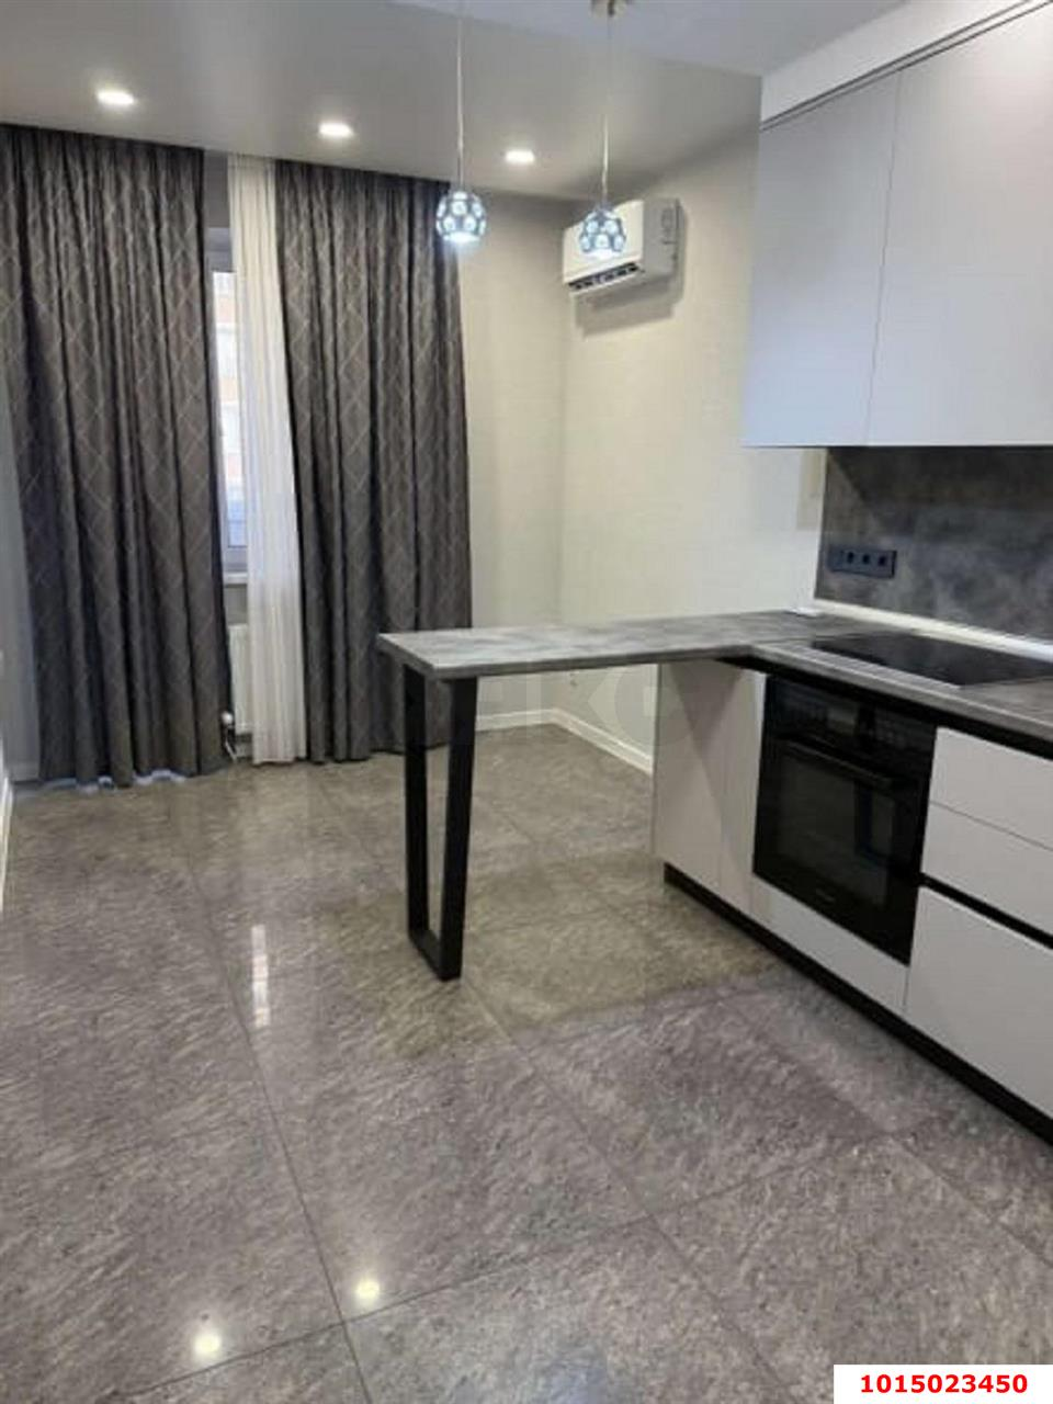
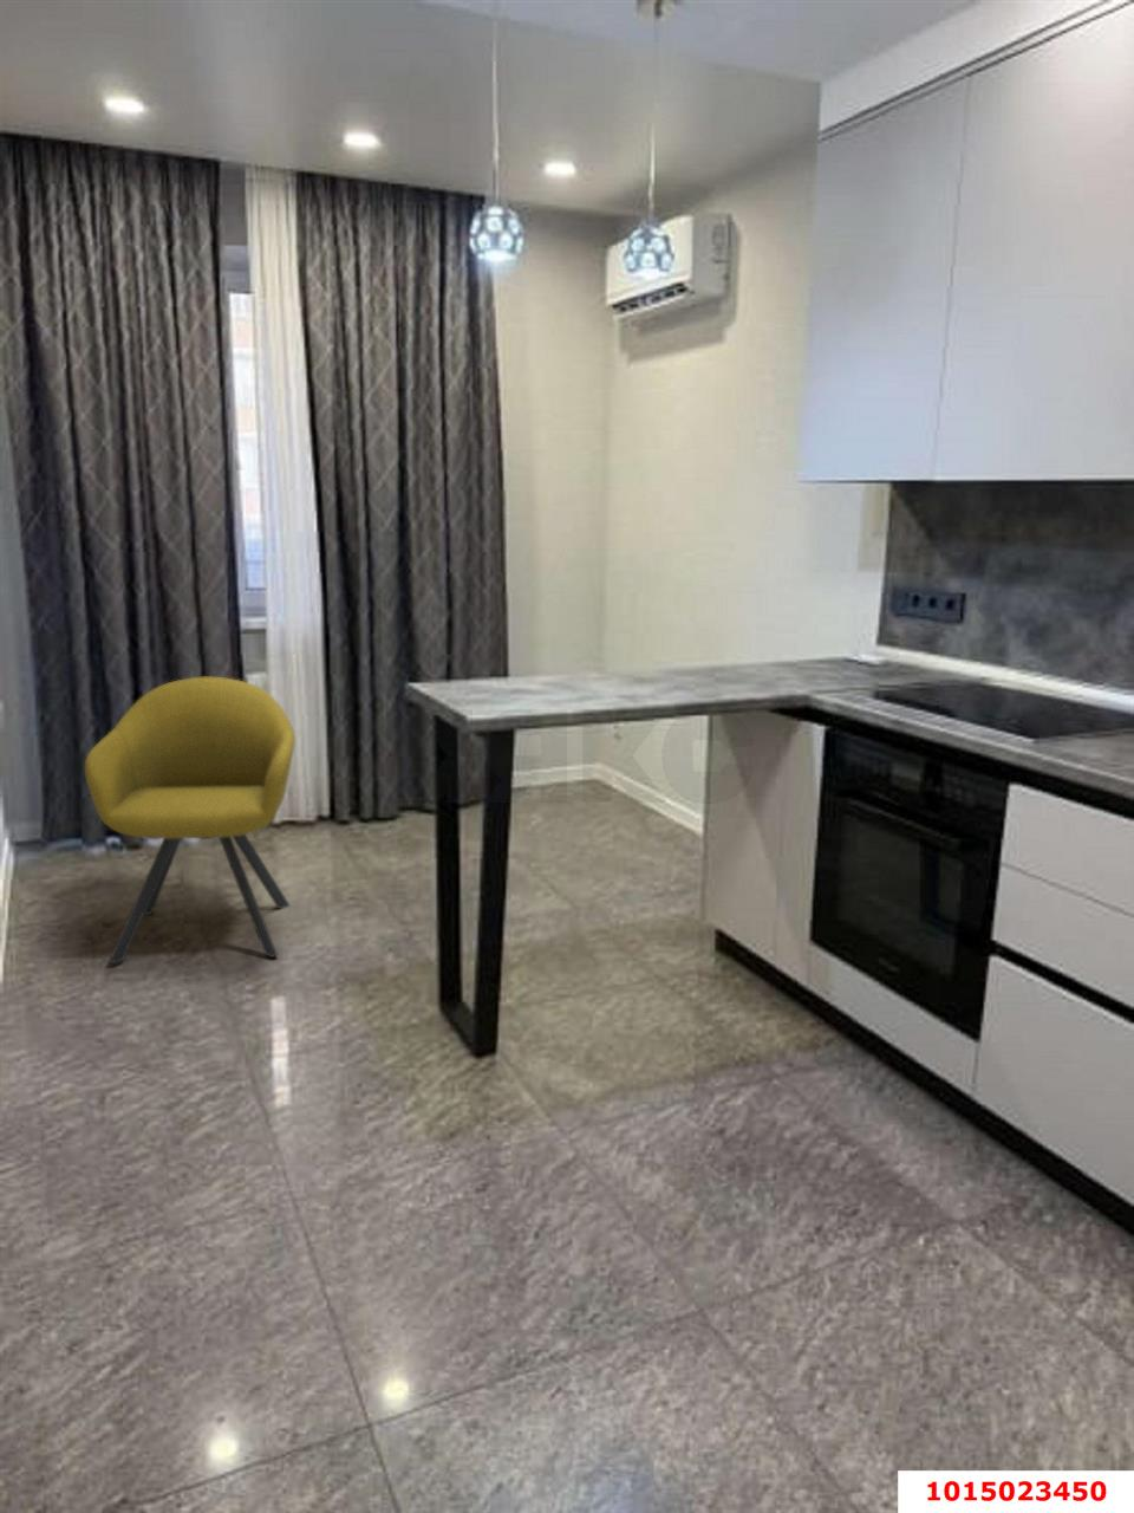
+ chair [83,675,297,965]
